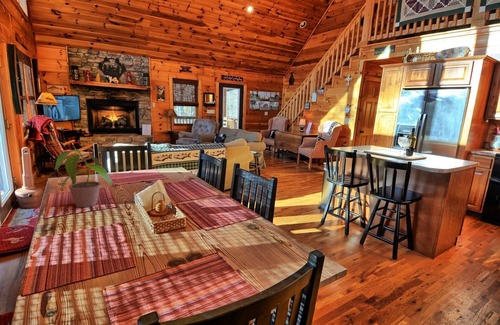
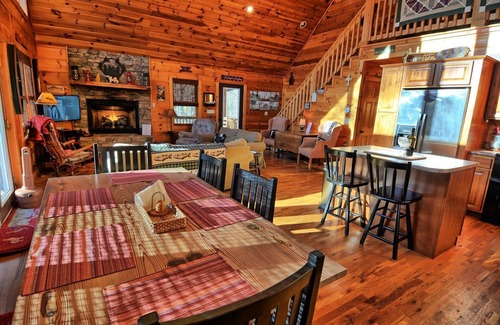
- potted plant [54,148,112,208]
